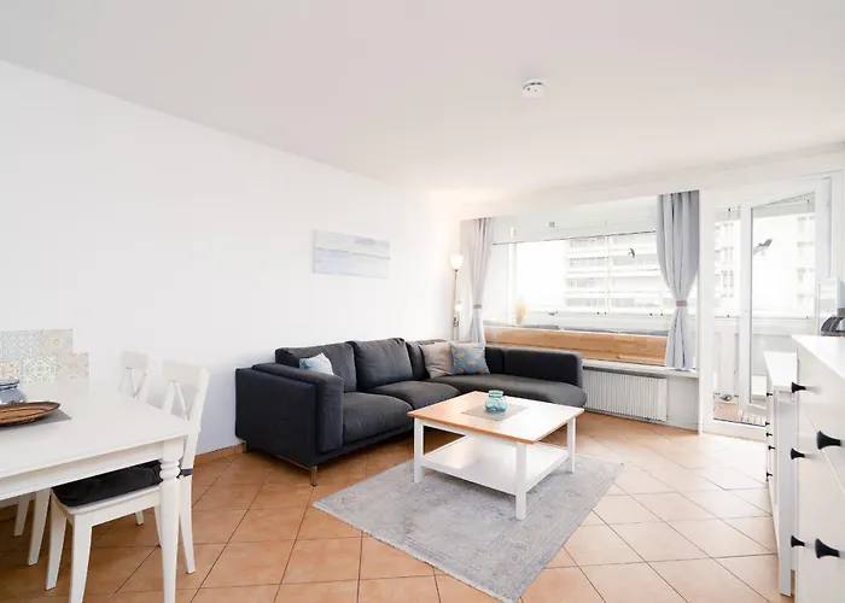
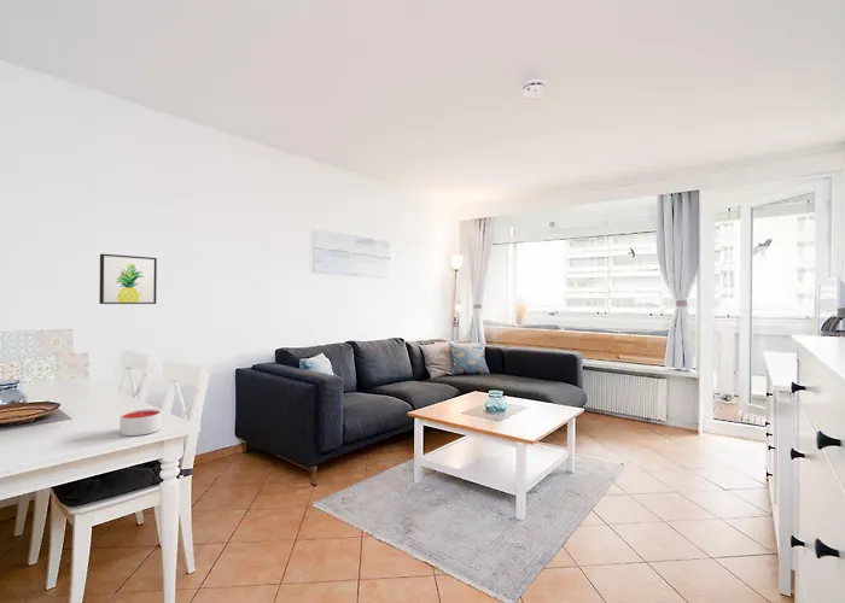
+ wall art [98,253,158,305]
+ candle [118,408,162,437]
